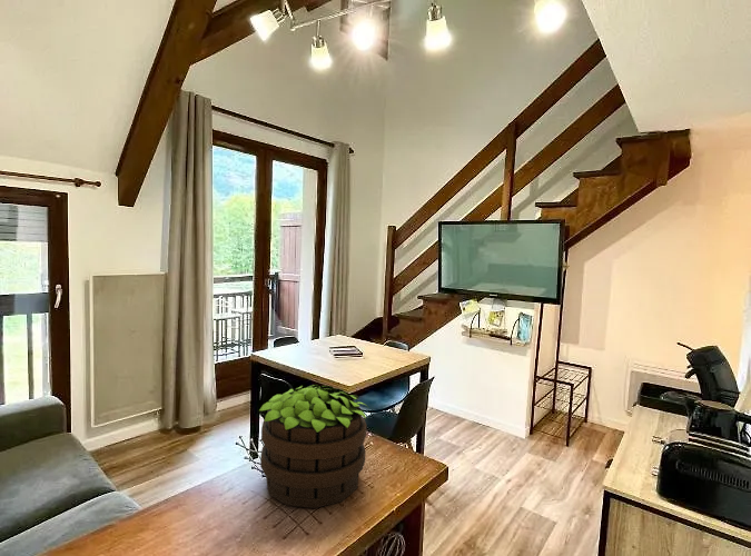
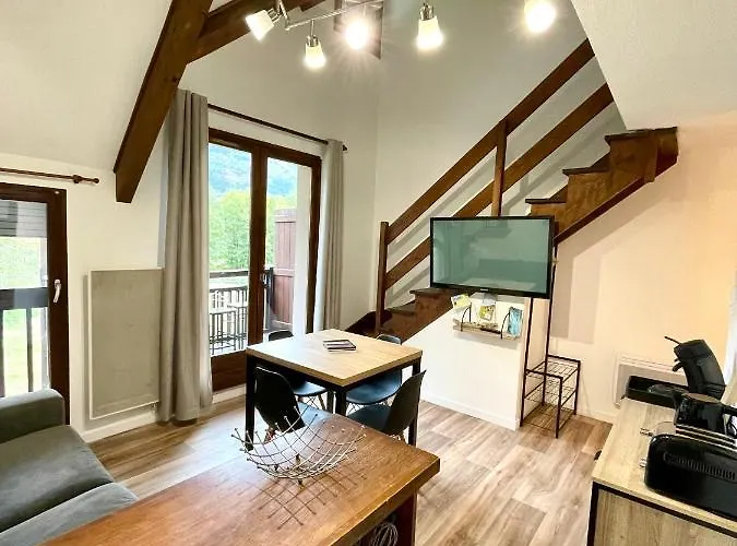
- potted plant [258,384,369,509]
